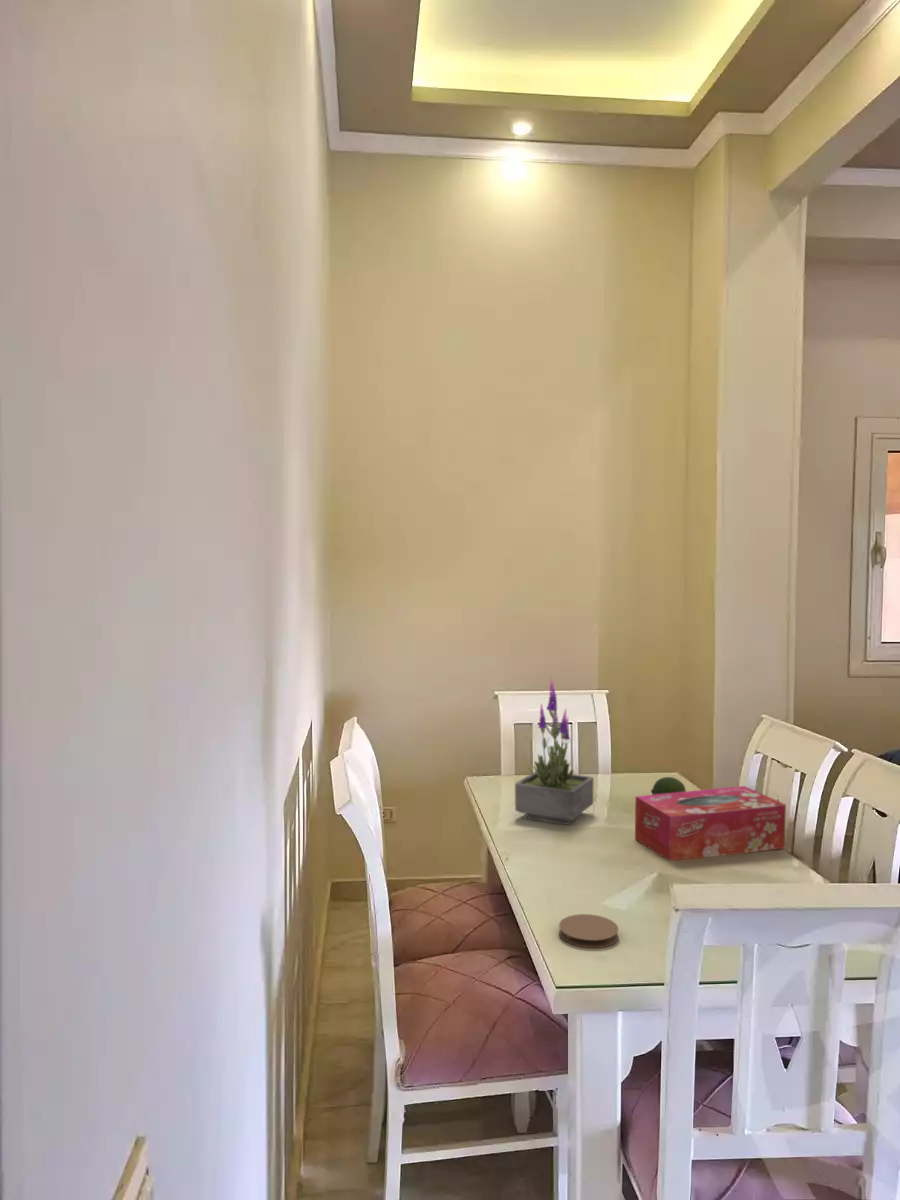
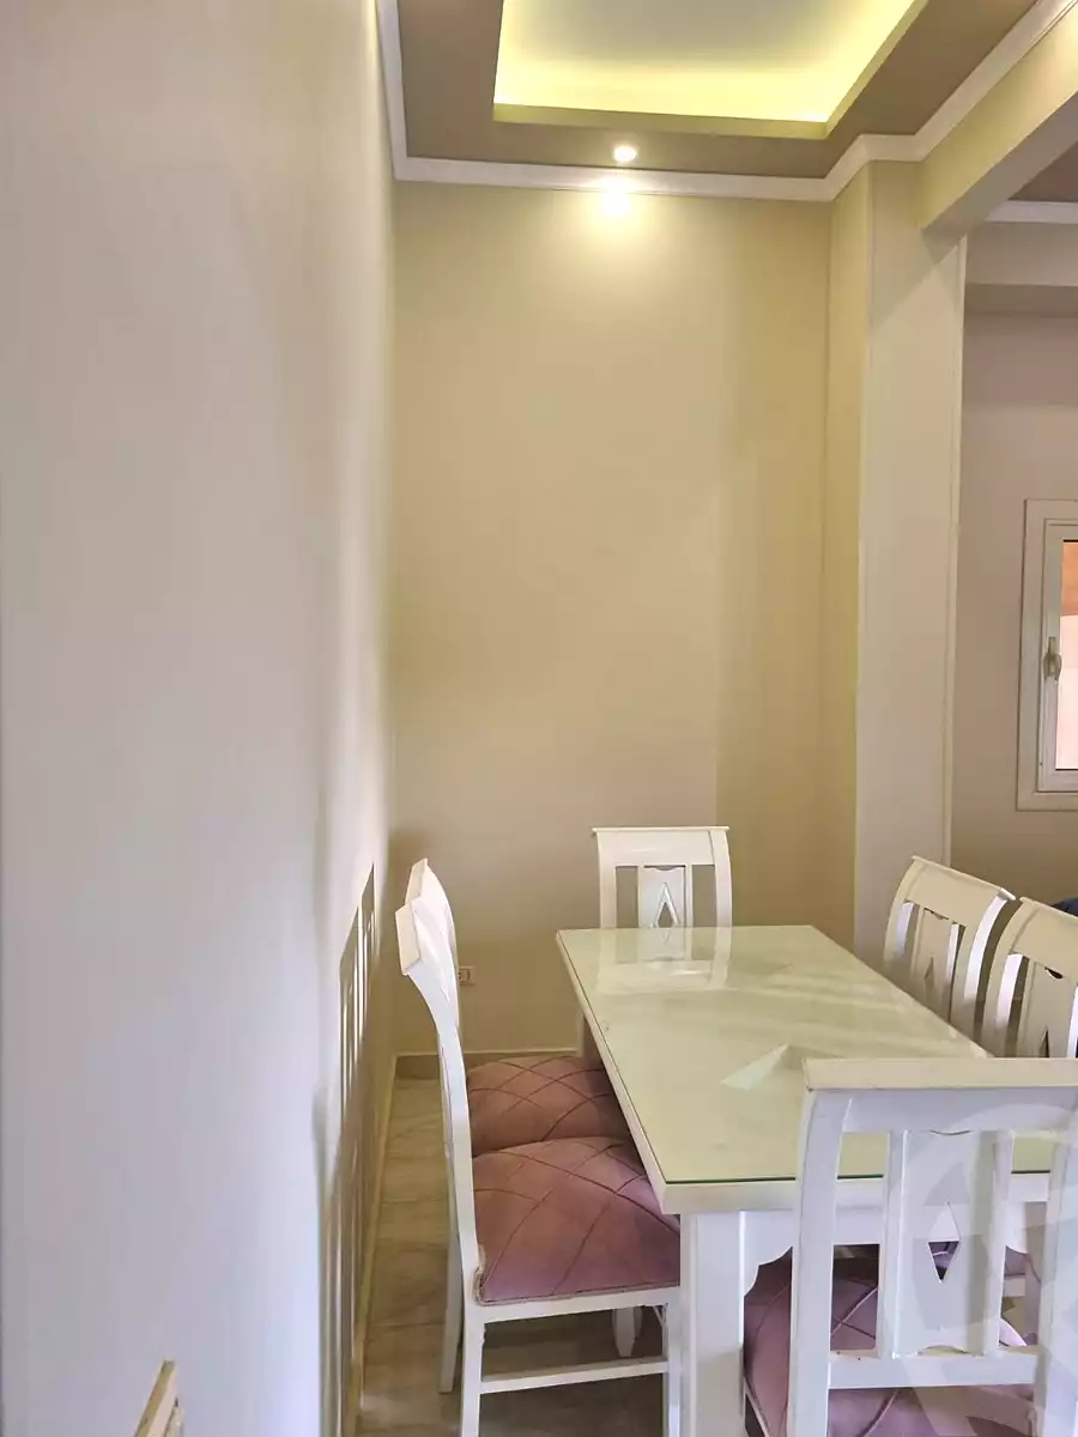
- coaster [558,913,619,949]
- potted plant [514,676,595,826]
- tissue box [634,785,787,861]
- fruit [650,776,687,795]
